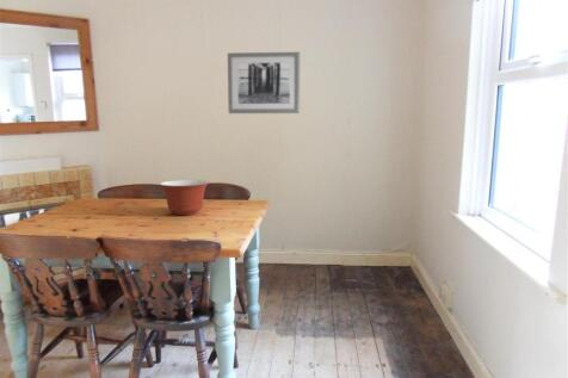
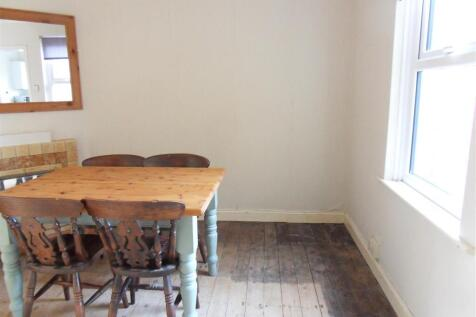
- wall art [227,51,301,114]
- mixing bowl [159,179,210,216]
